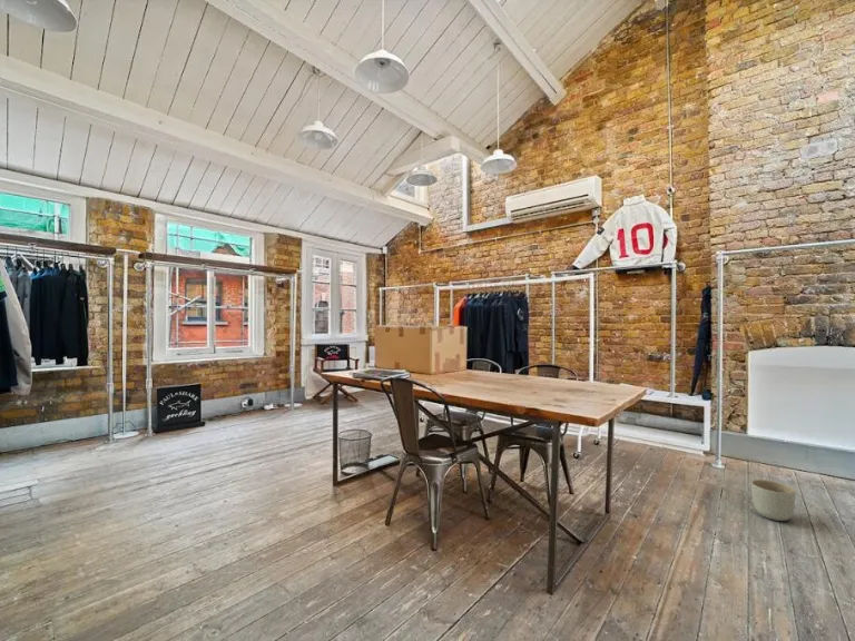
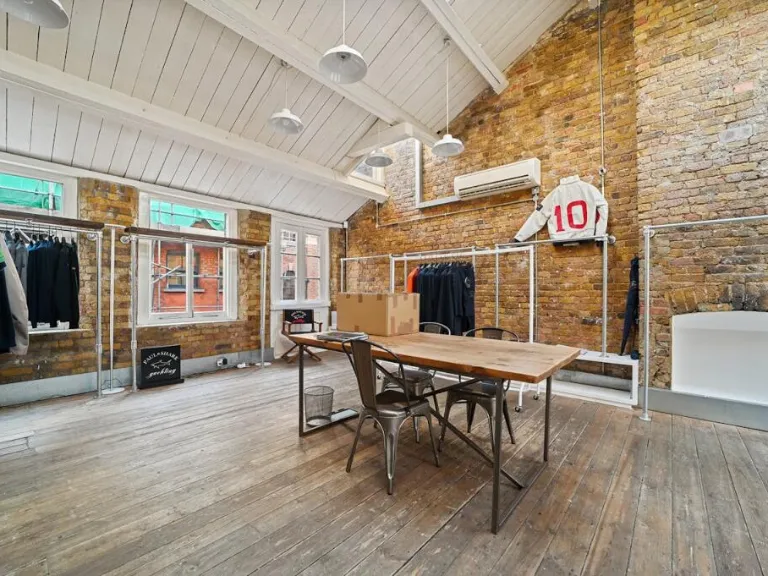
- planter [750,479,797,522]
